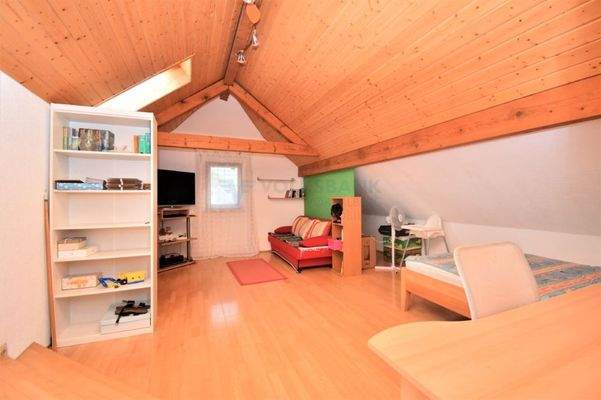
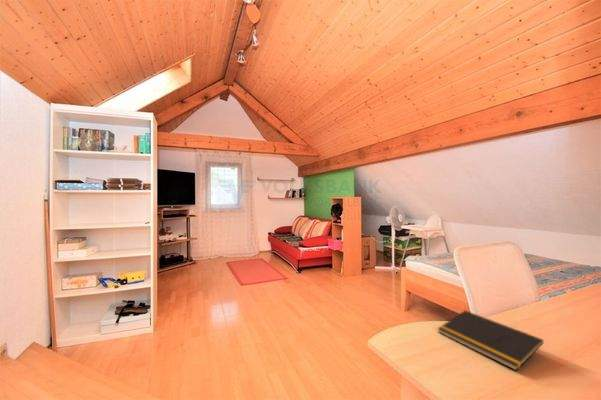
+ notepad [437,309,544,371]
